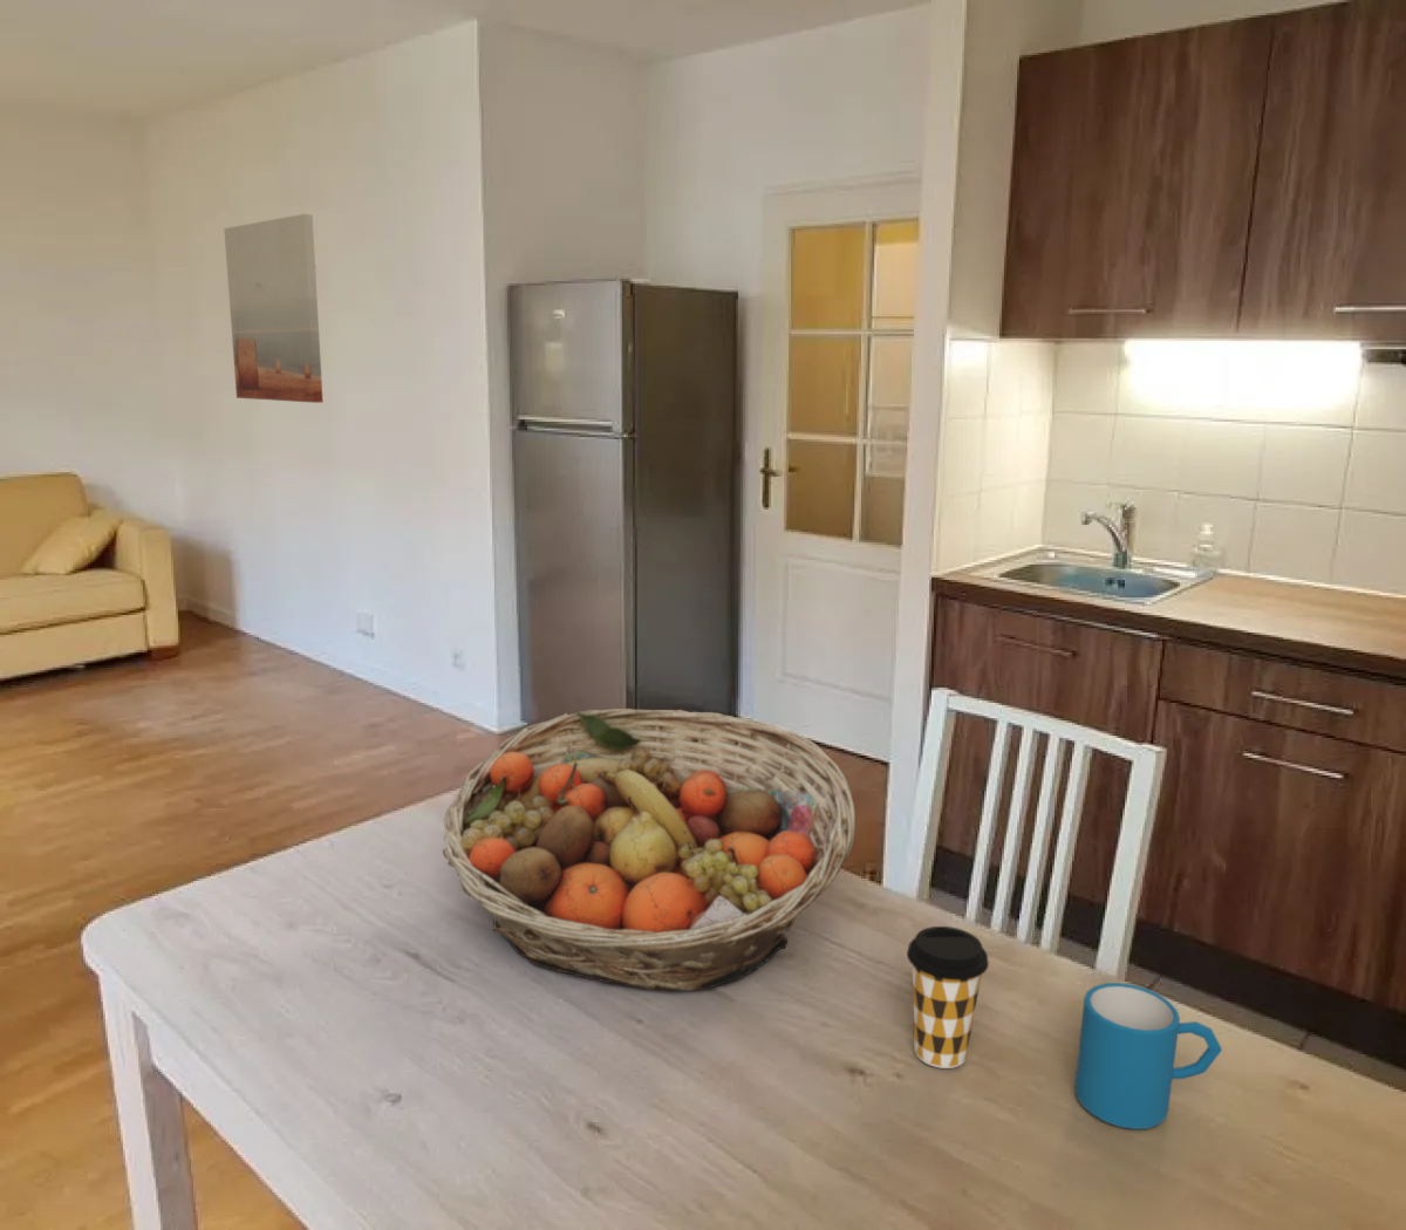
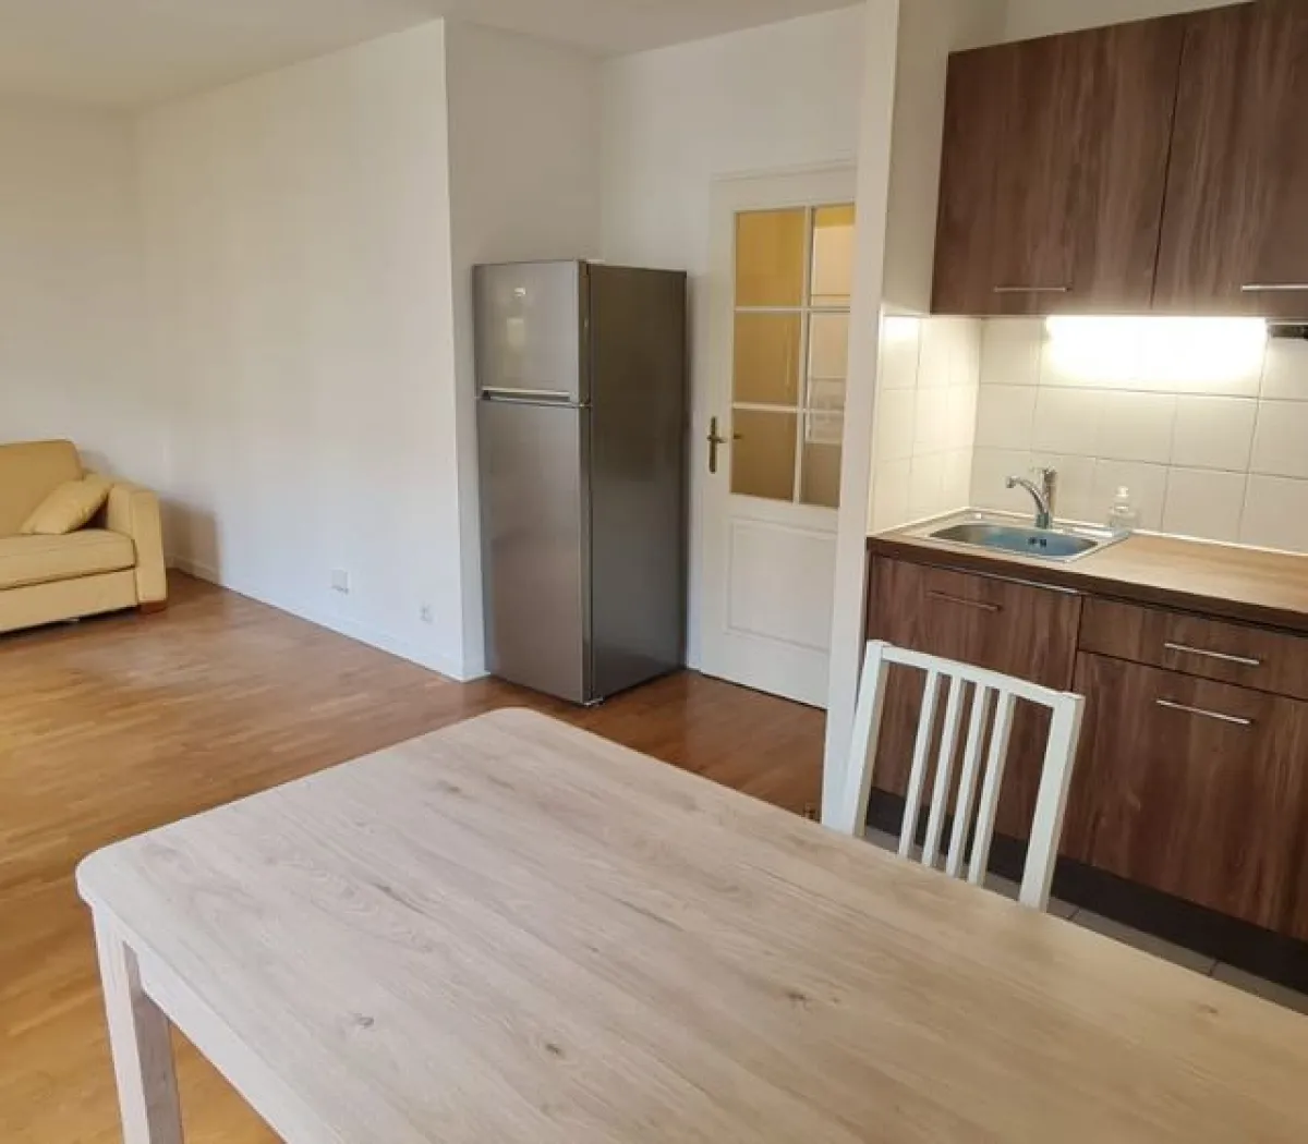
- mug [1074,981,1223,1131]
- coffee cup [906,925,990,1070]
- fruit basket [441,708,856,992]
- wall art [222,213,324,404]
